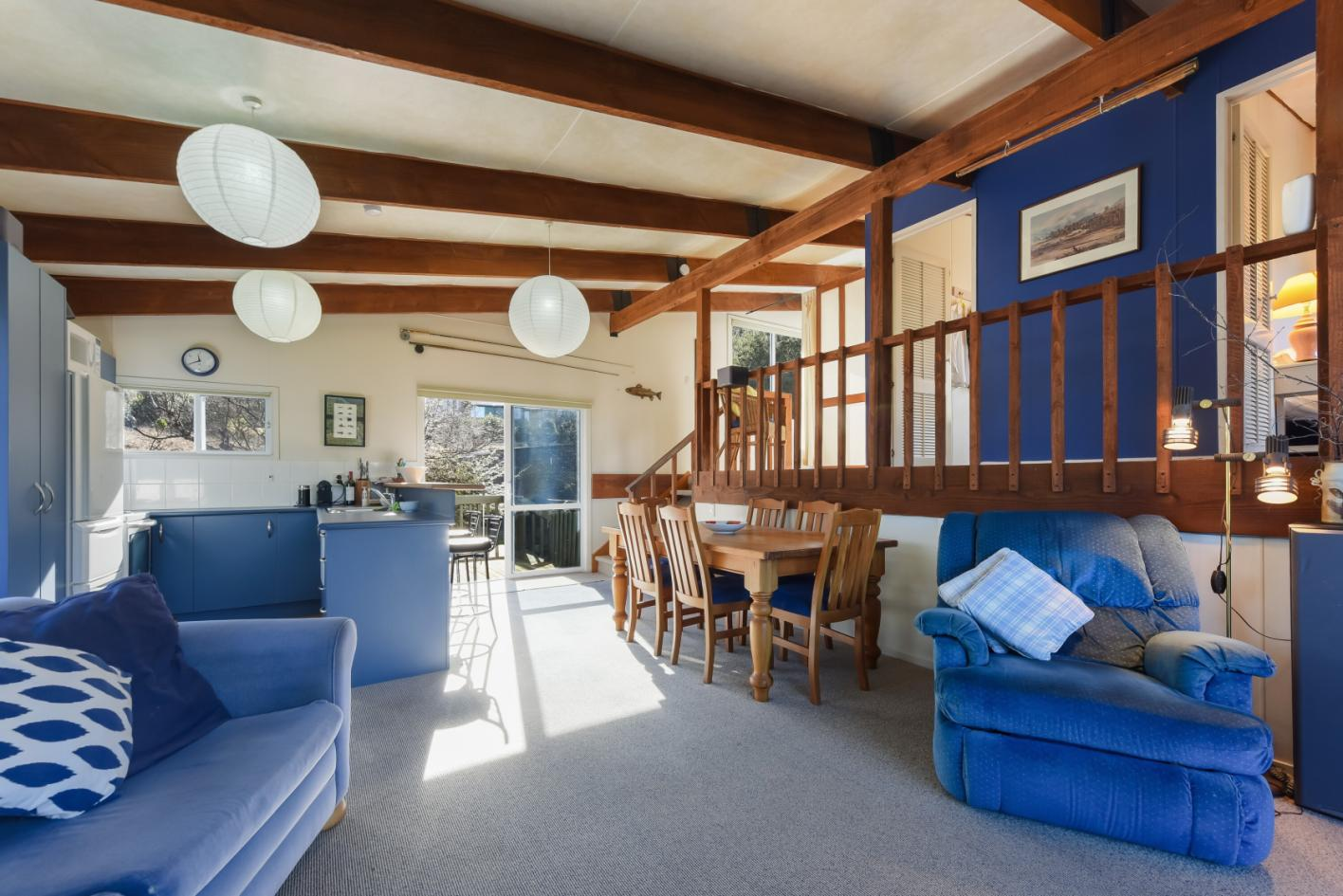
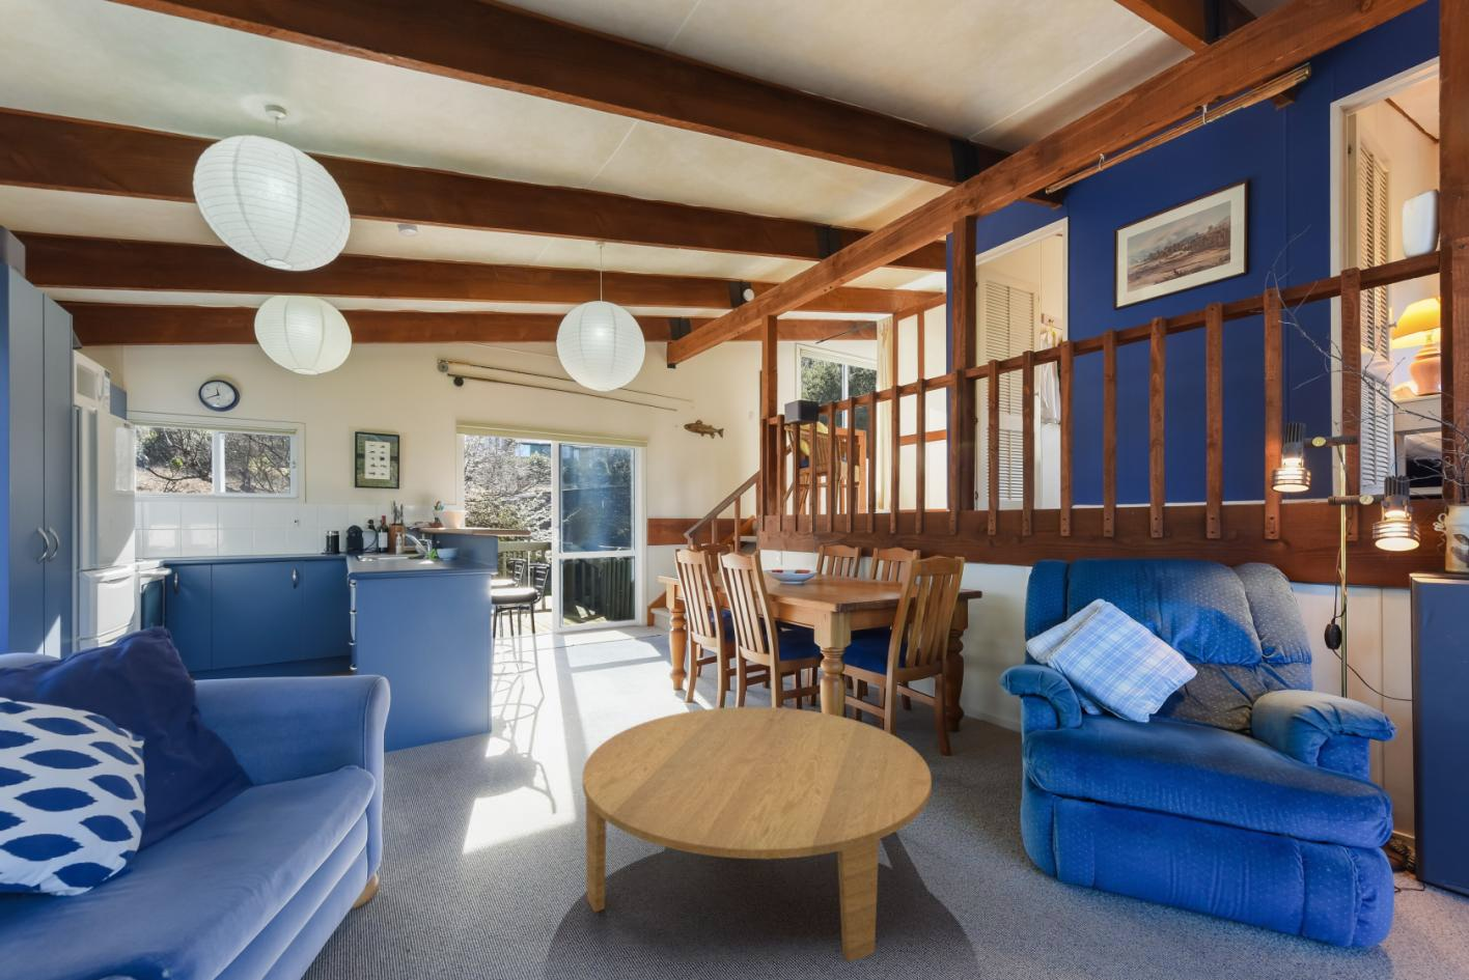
+ coffee table [582,707,933,964]
